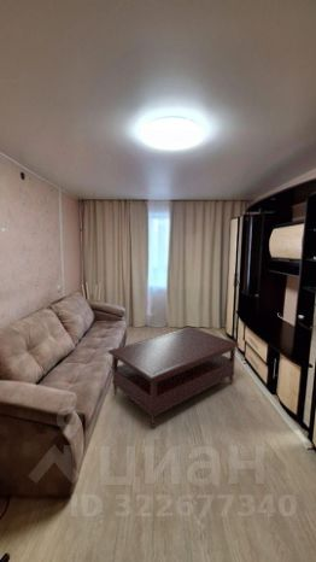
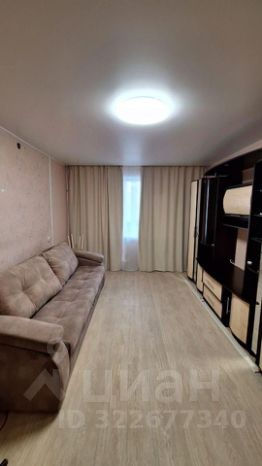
- coffee table [107,327,240,429]
